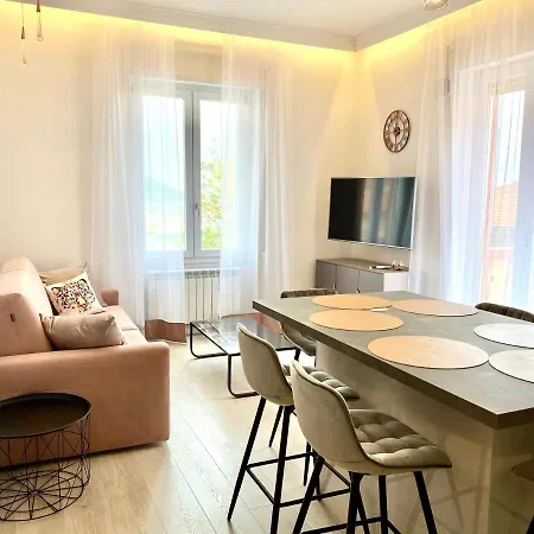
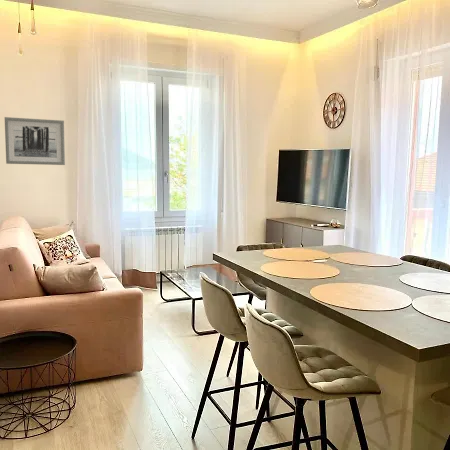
+ wall art [4,116,66,166]
